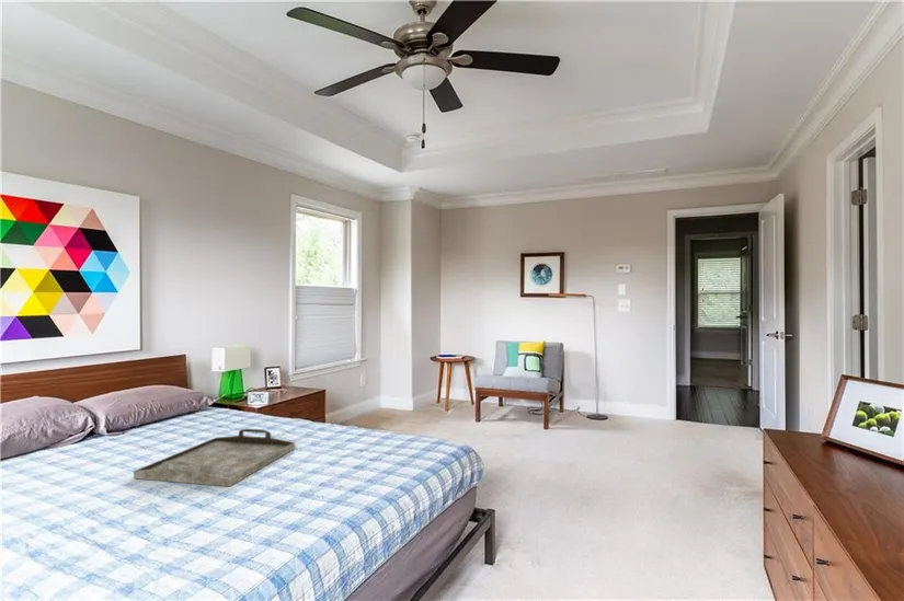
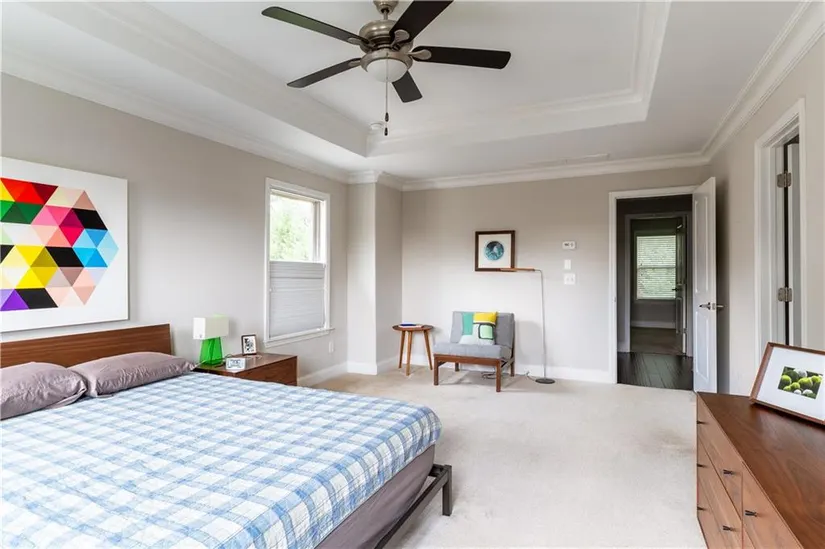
- serving tray [133,428,296,487]
